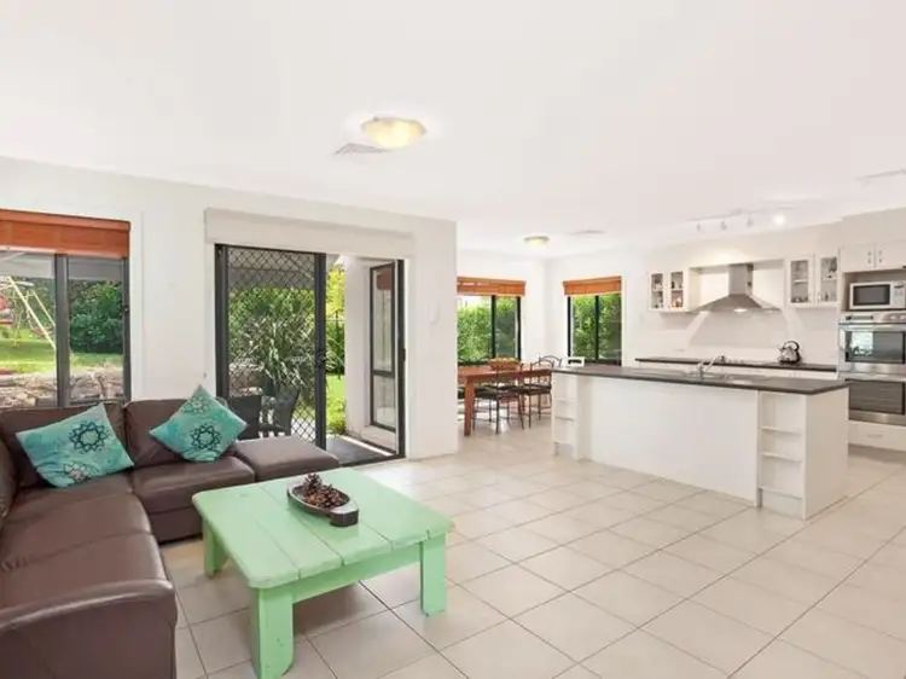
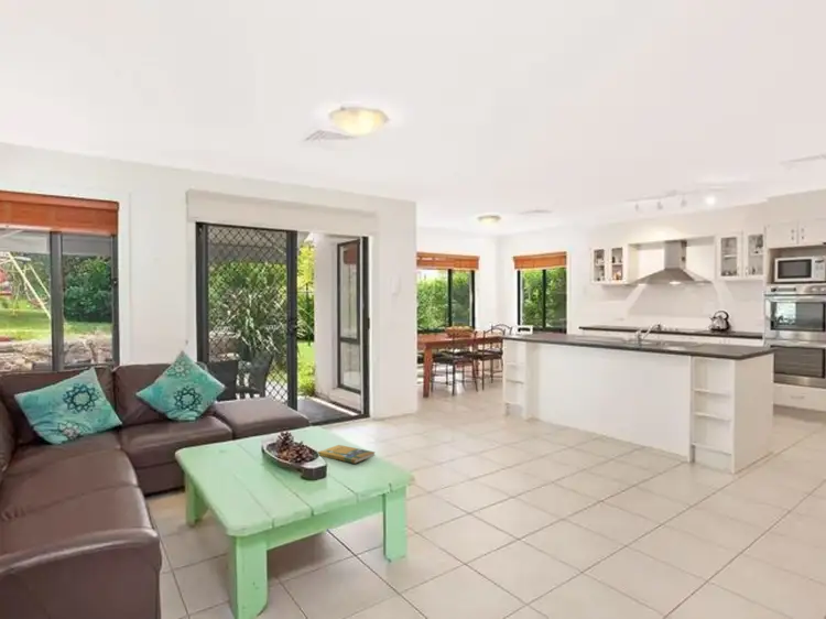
+ booklet [316,444,377,465]
